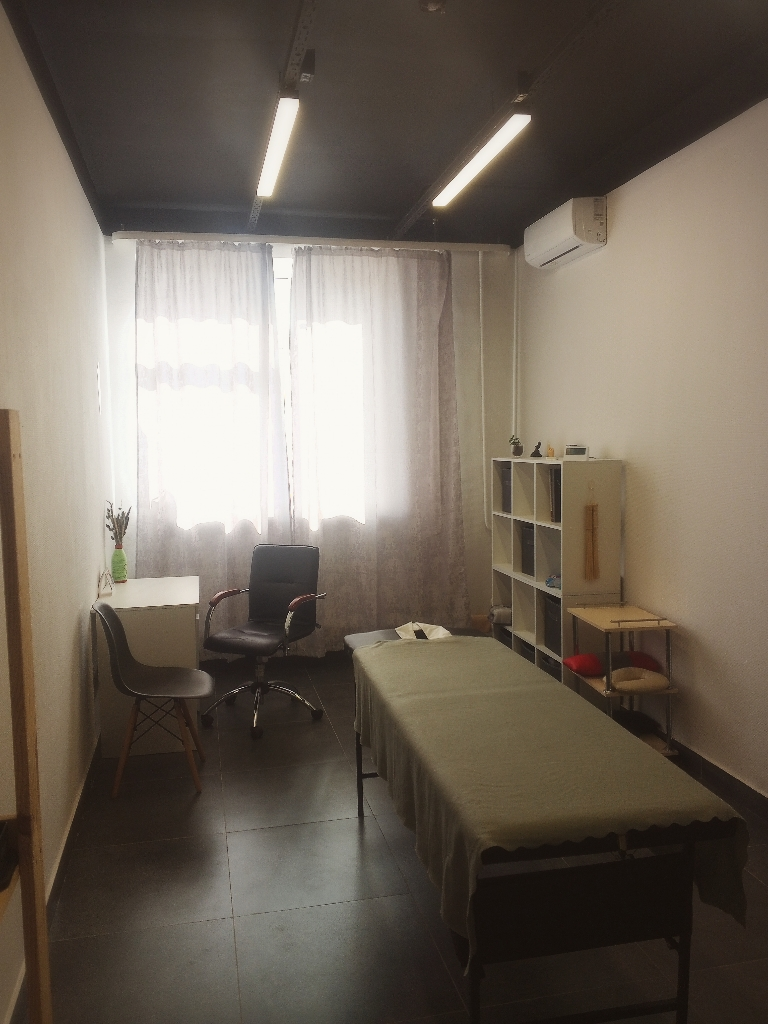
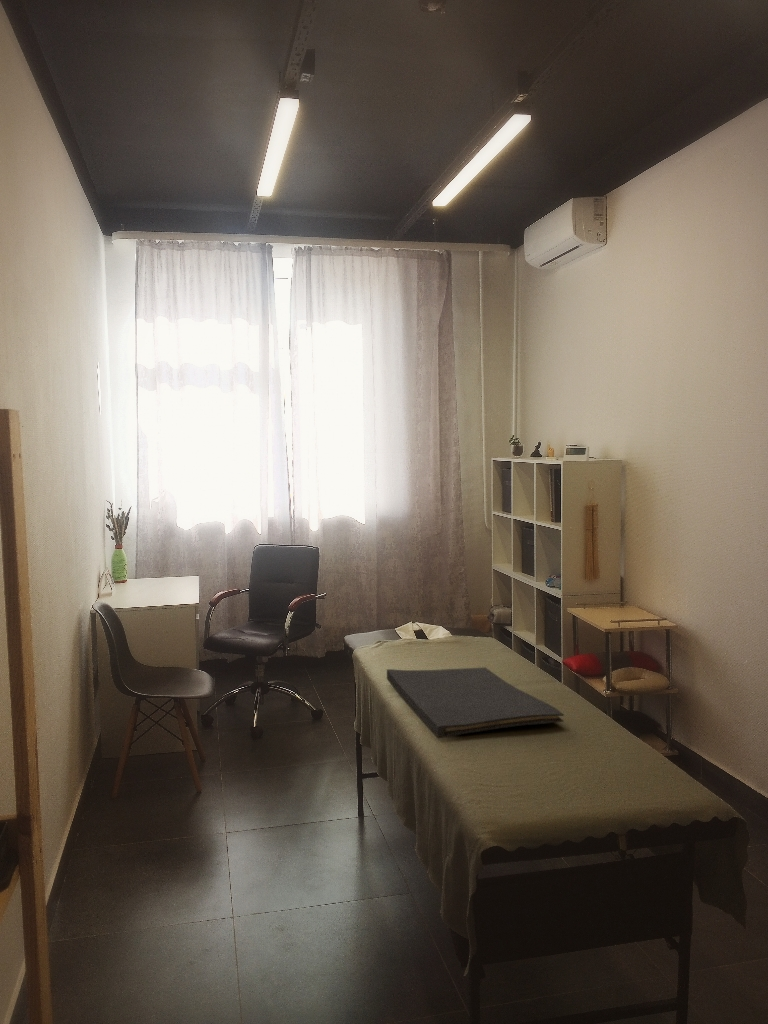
+ hand towel [386,666,565,739]
